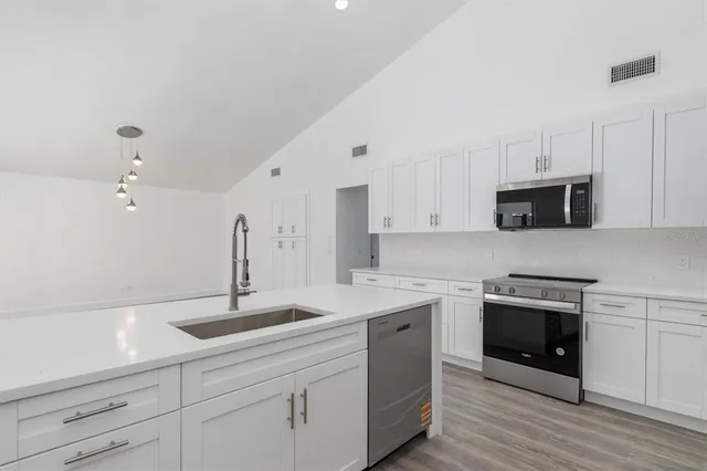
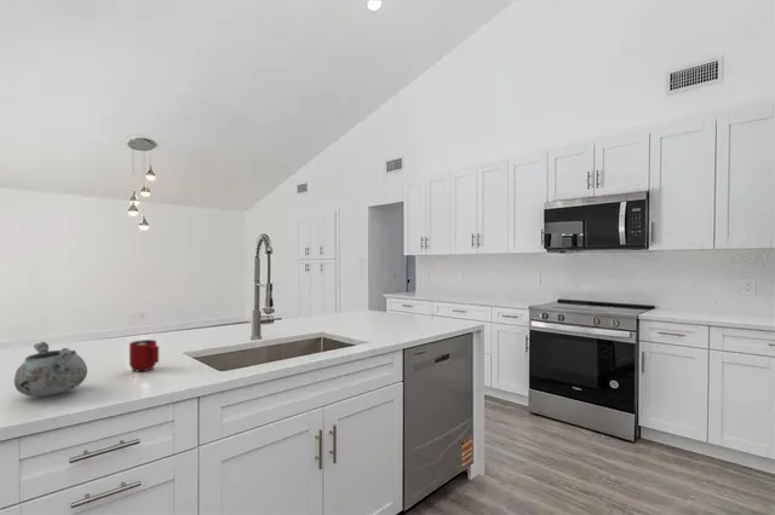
+ decorative bowl [13,341,88,398]
+ mug [128,338,160,372]
